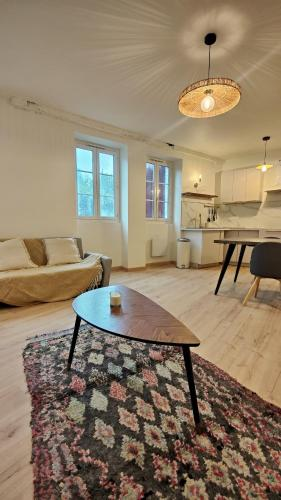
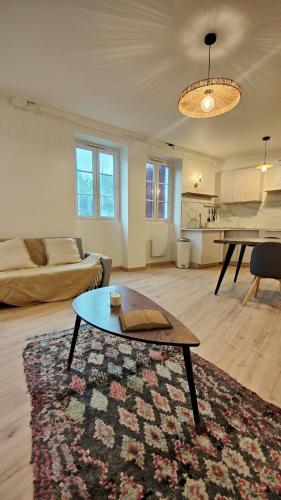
+ book [118,308,174,333]
